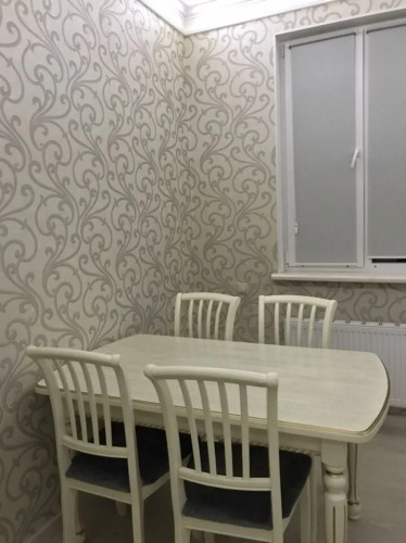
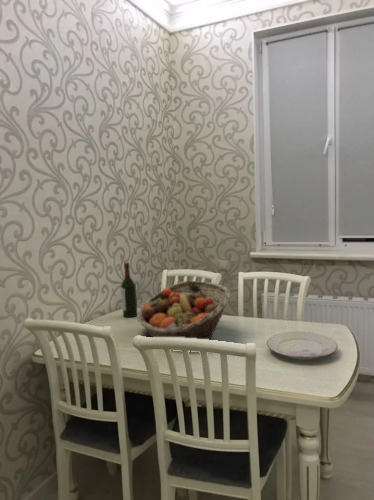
+ wine bottle [120,262,138,318]
+ fruit basket [136,280,232,341]
+ plate [266,330,339,361]
